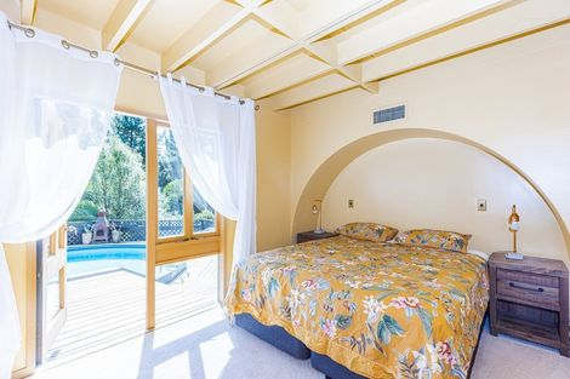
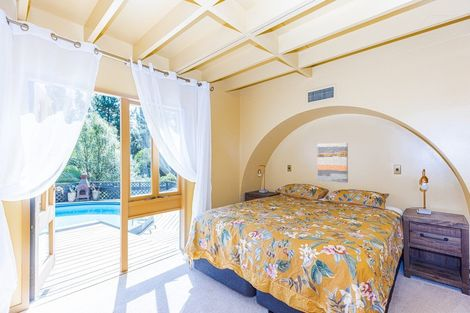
+ wall art [317,142,349,184]
